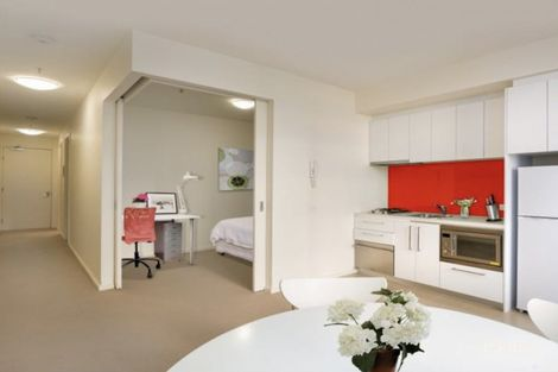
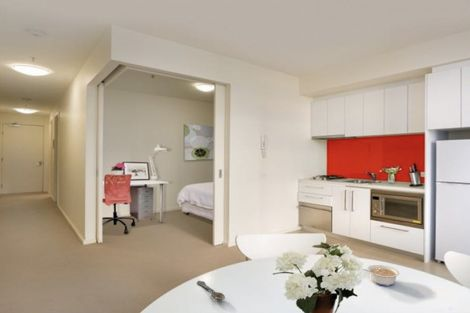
+ legume [363,264,400,287]
+ spoon [196,280,226,301]
